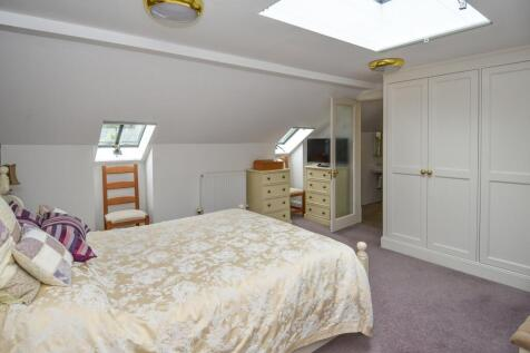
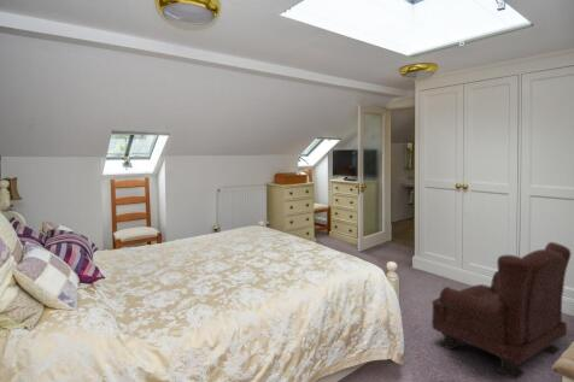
+ armchair [430,241,572,381]
